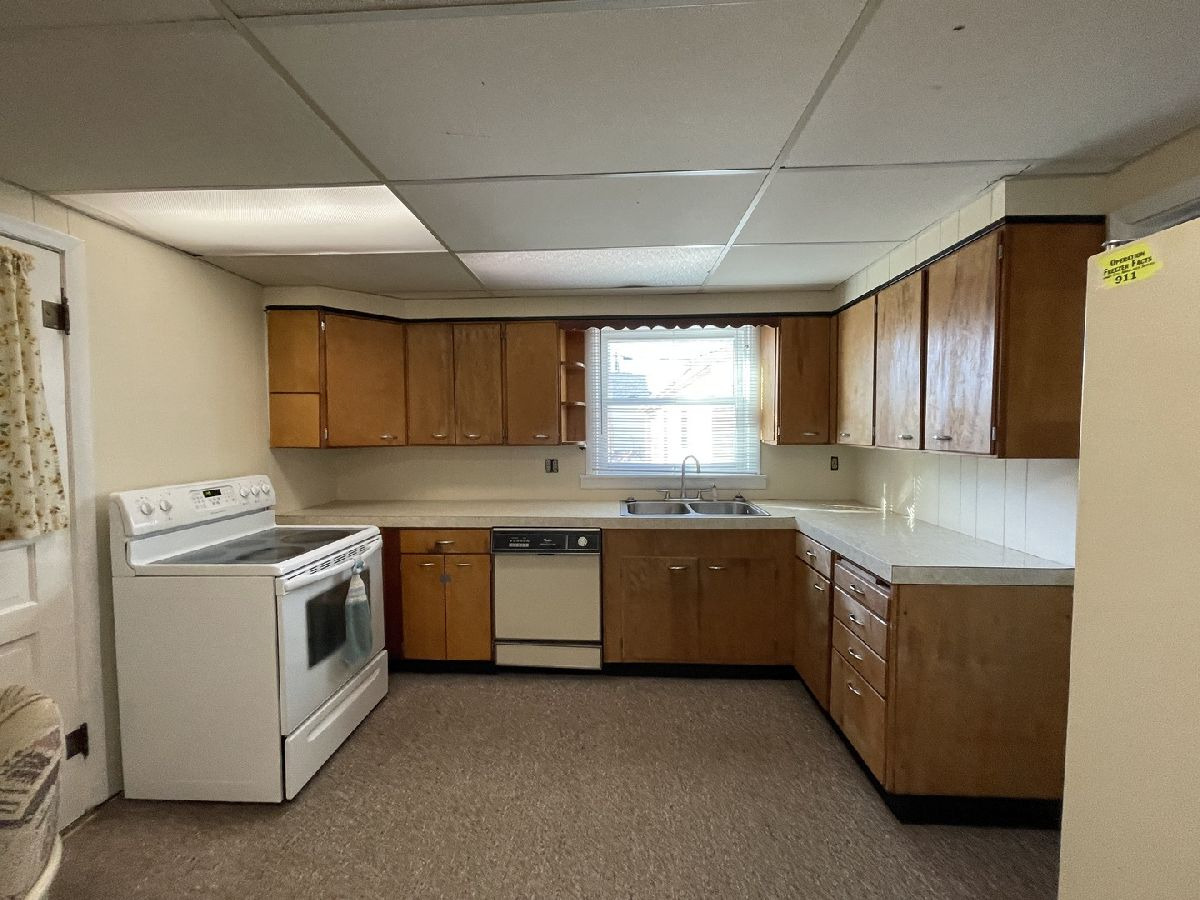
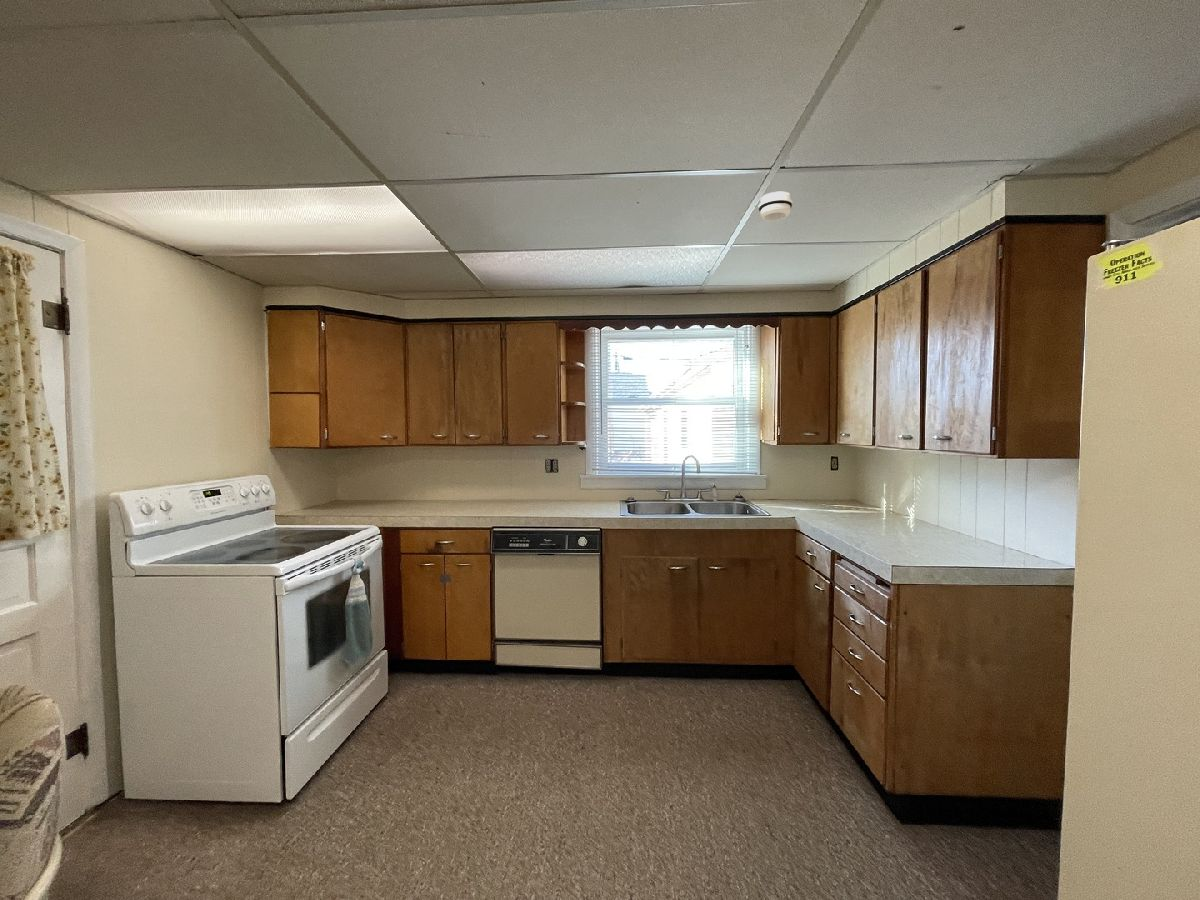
+ smoke detector [757,191,794,222]
